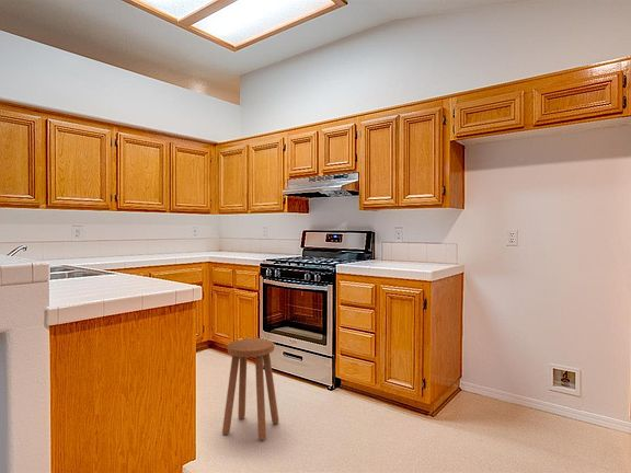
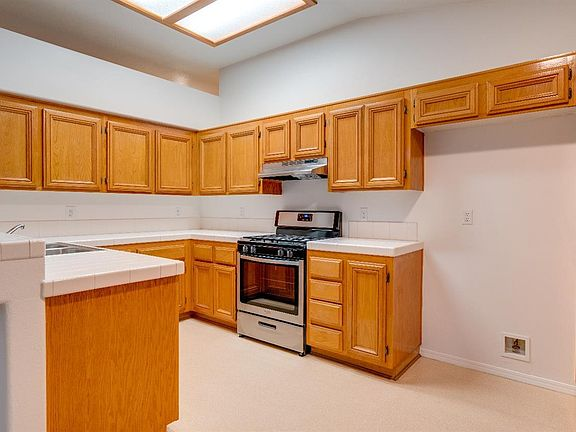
- stool [221,337,279,441]
